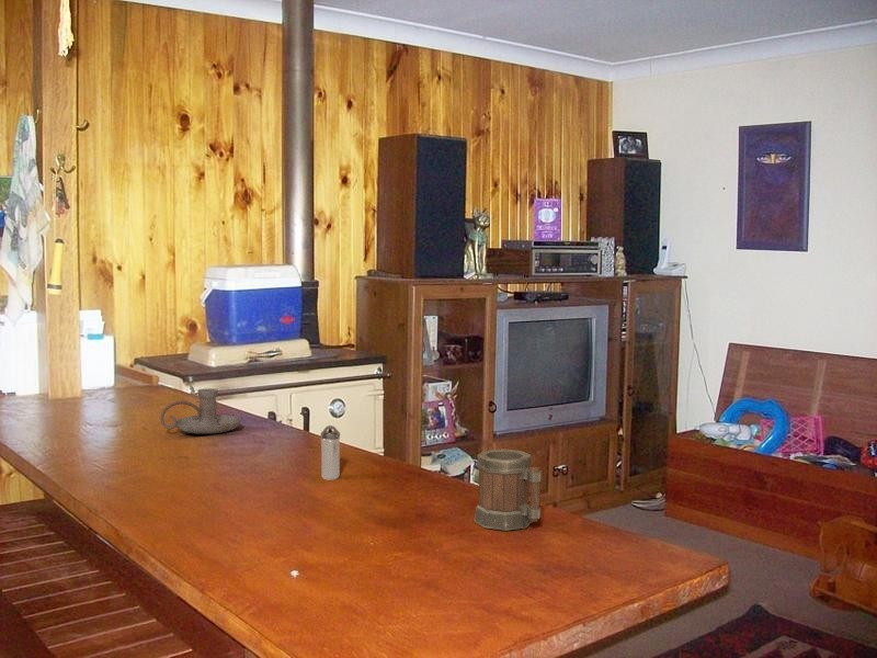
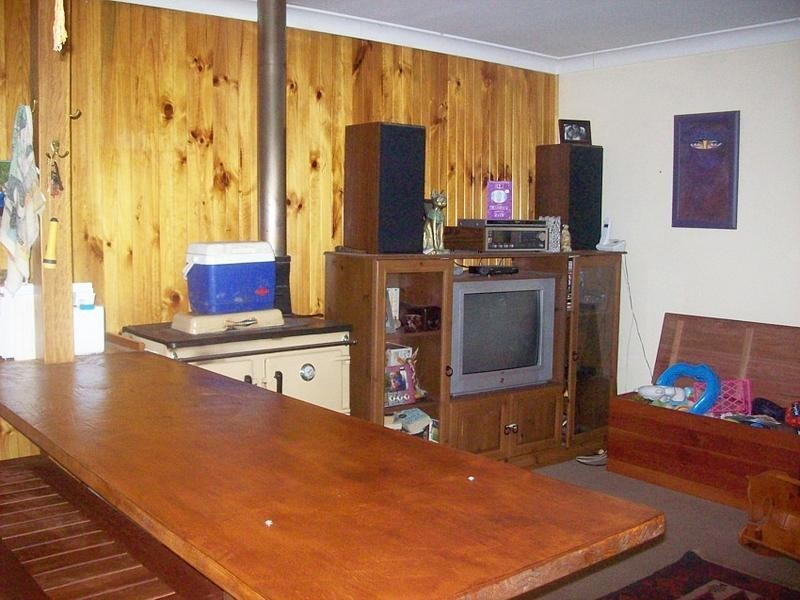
- shaker [320,424,341,481]
- candle holder [159,387,242,435]
- mug [472,447,543,532]
